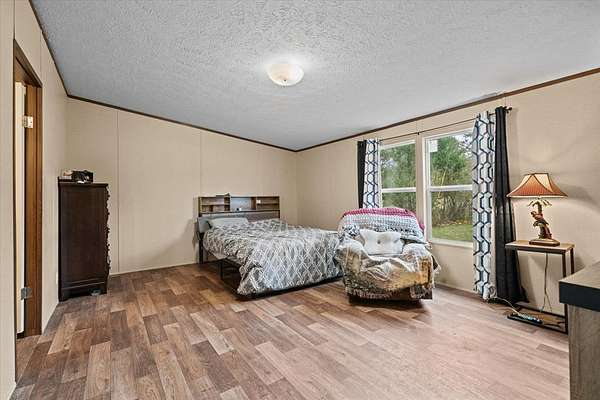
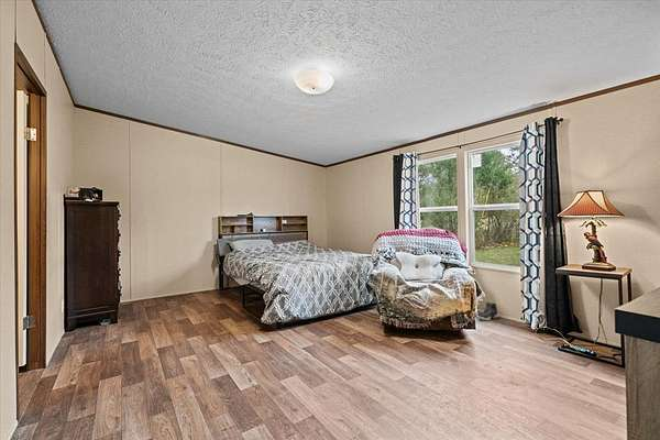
+ sneaker [477,300,499,321]
